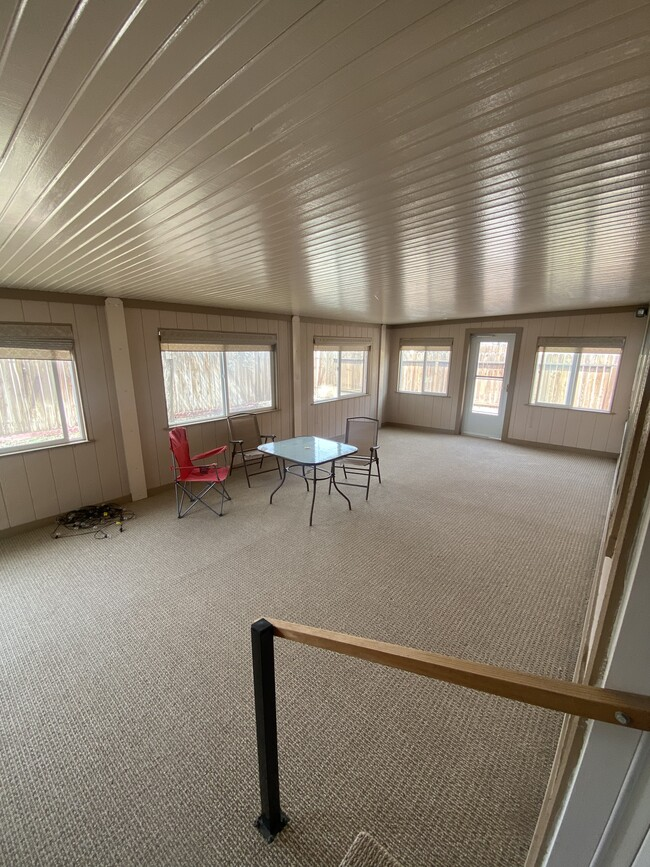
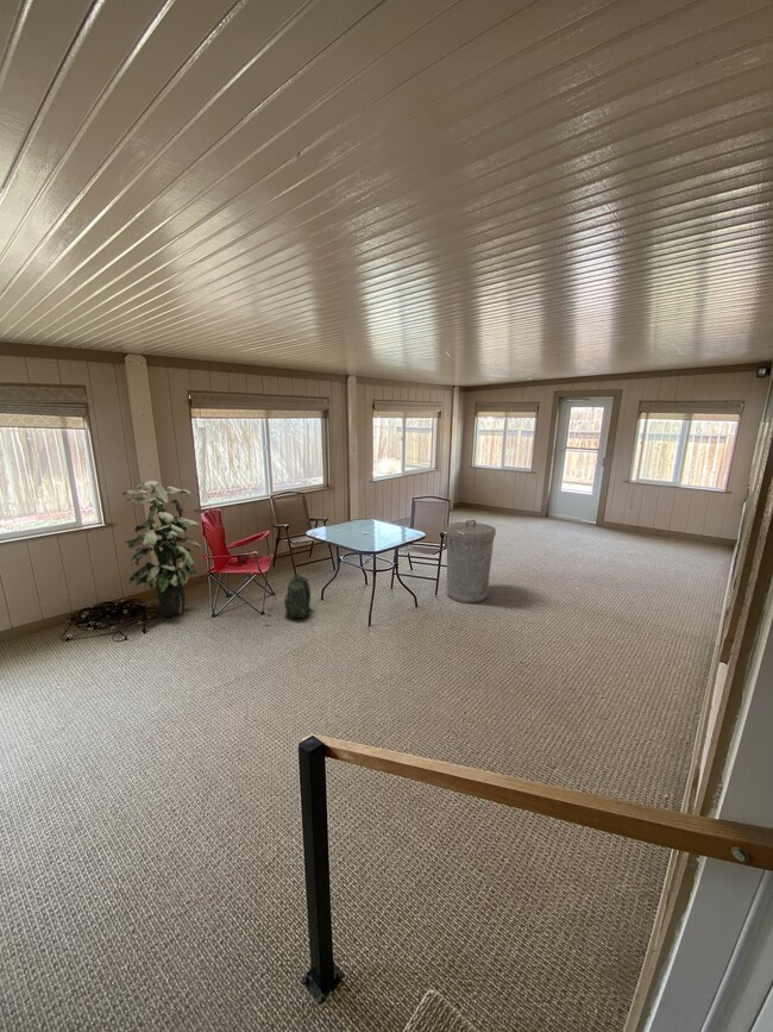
+ backpack [263,573,314,621]
+ trash can [445,519,497,605]
+ indoor plant [121,480,203,618]
